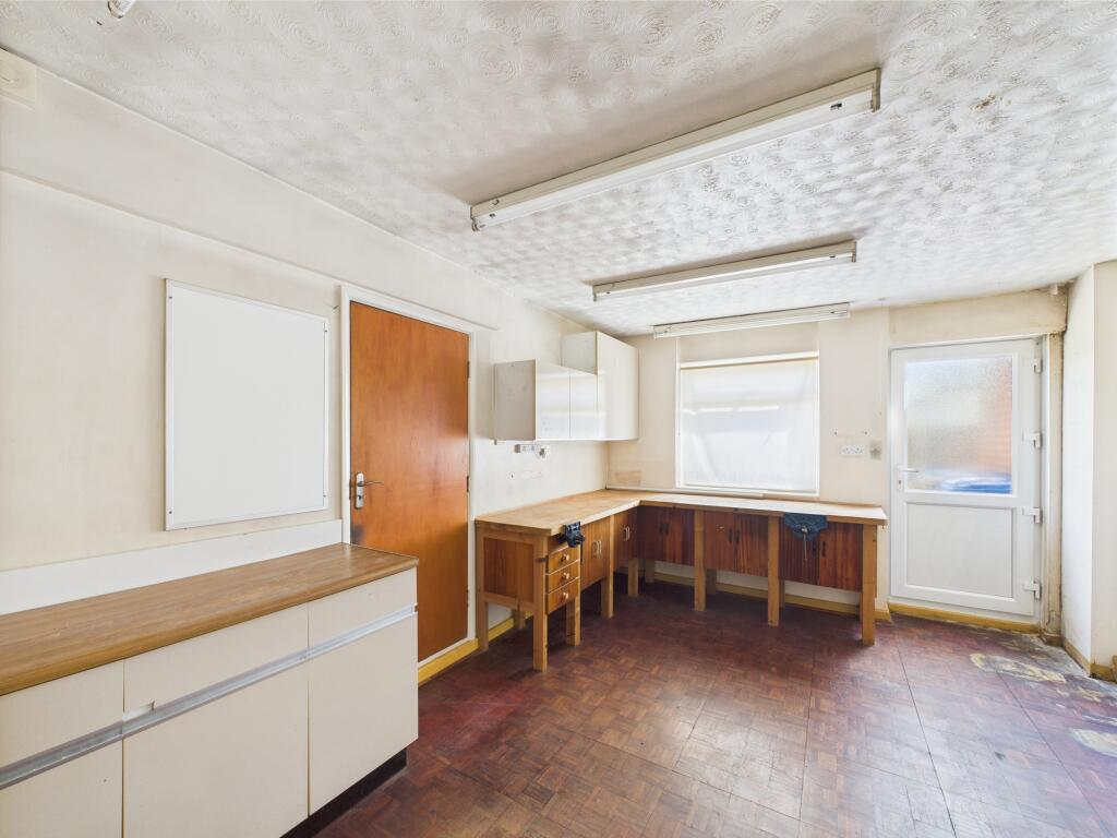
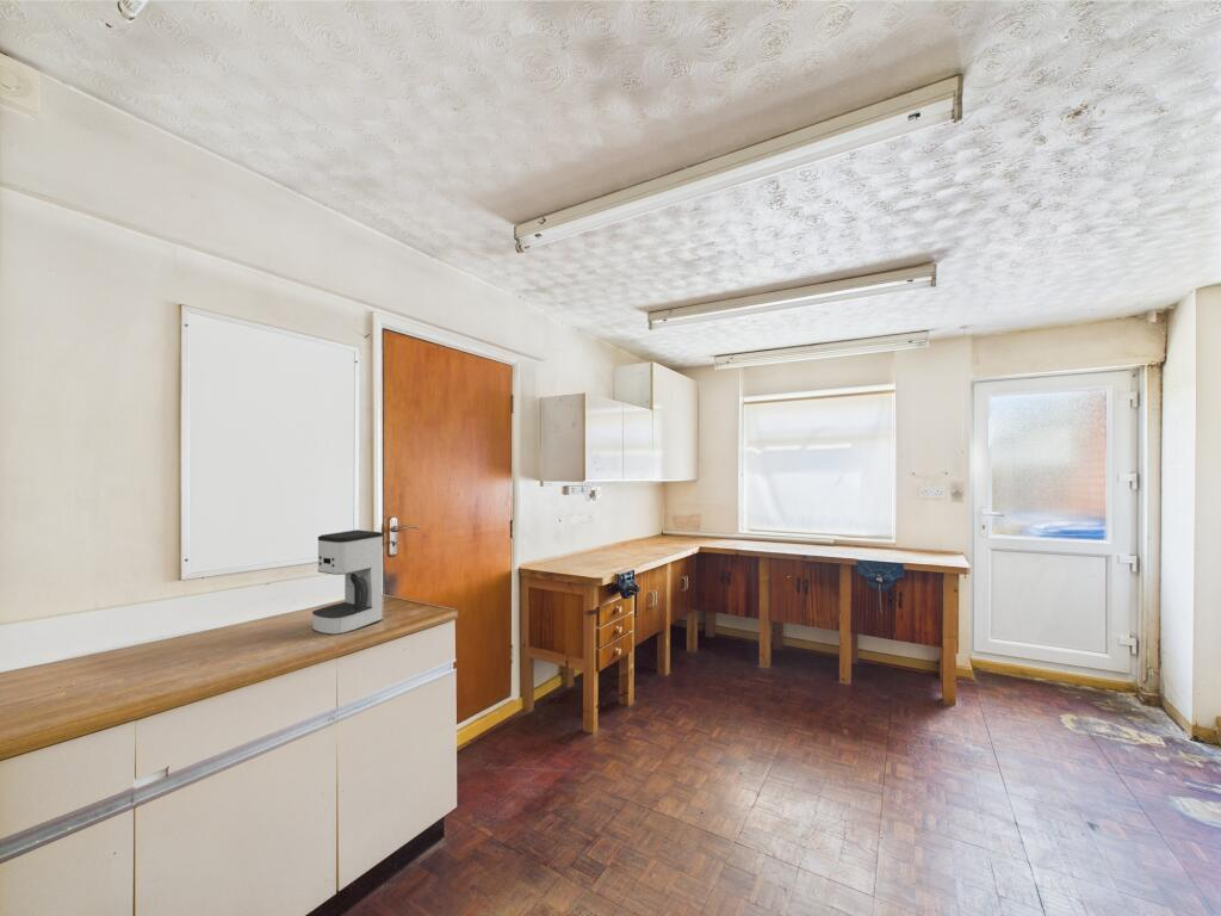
+ coffee maker [311,528,384,636]
